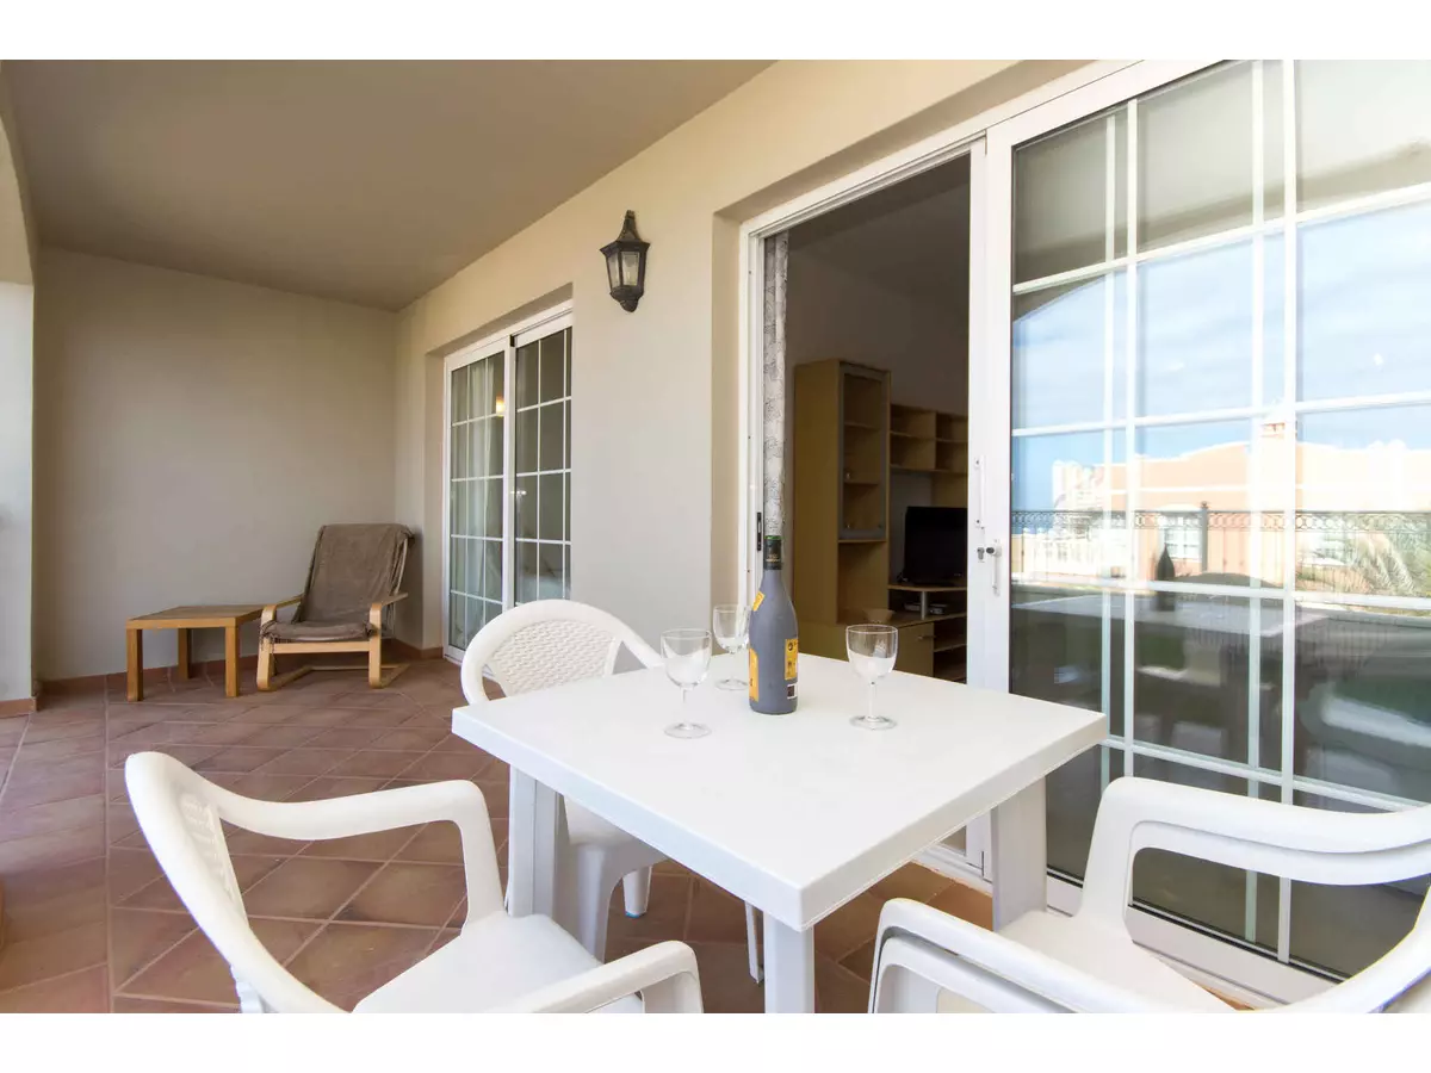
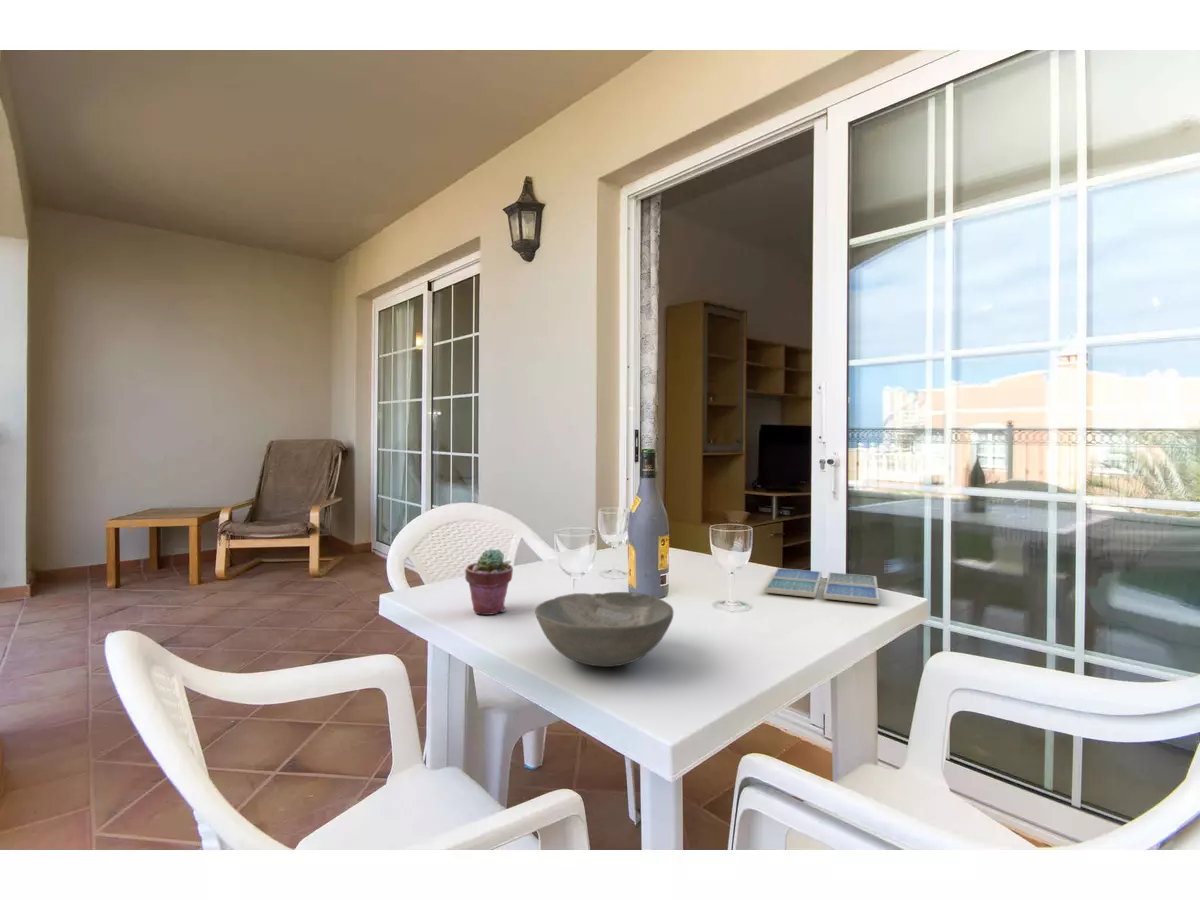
+ potted succulent [464,548,514,616]
+ drink coaster [763,567,880,605]
+ bowl [534,591,675,668]
